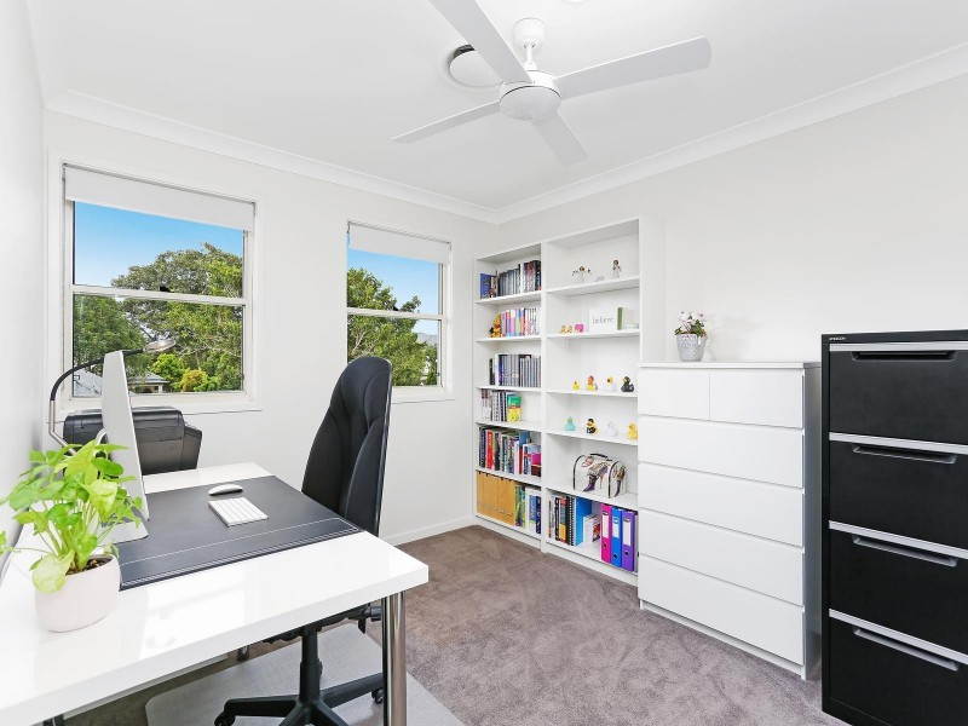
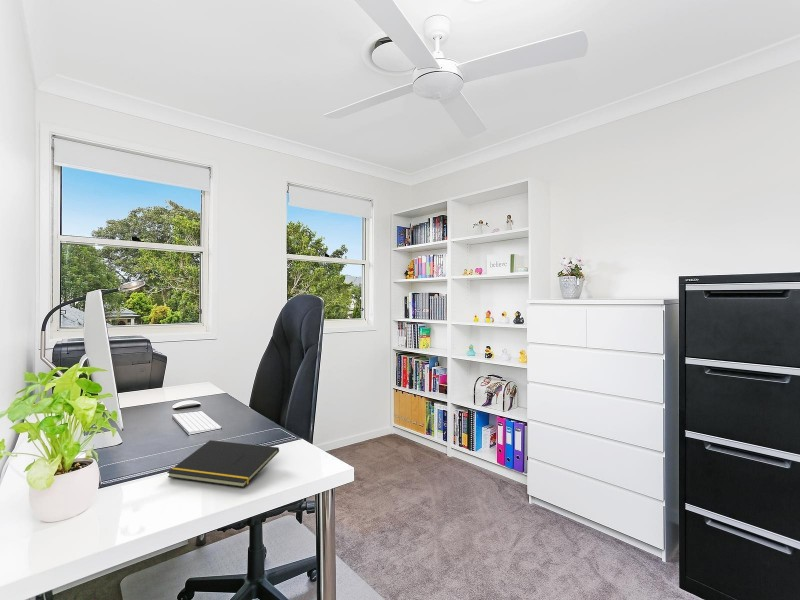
+ notepad [166,439,280,489]
